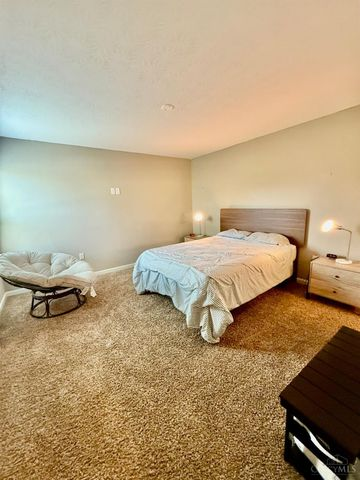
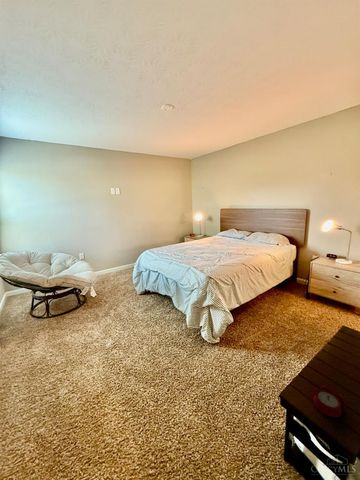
+ alarm clock [312,385,346,418]
